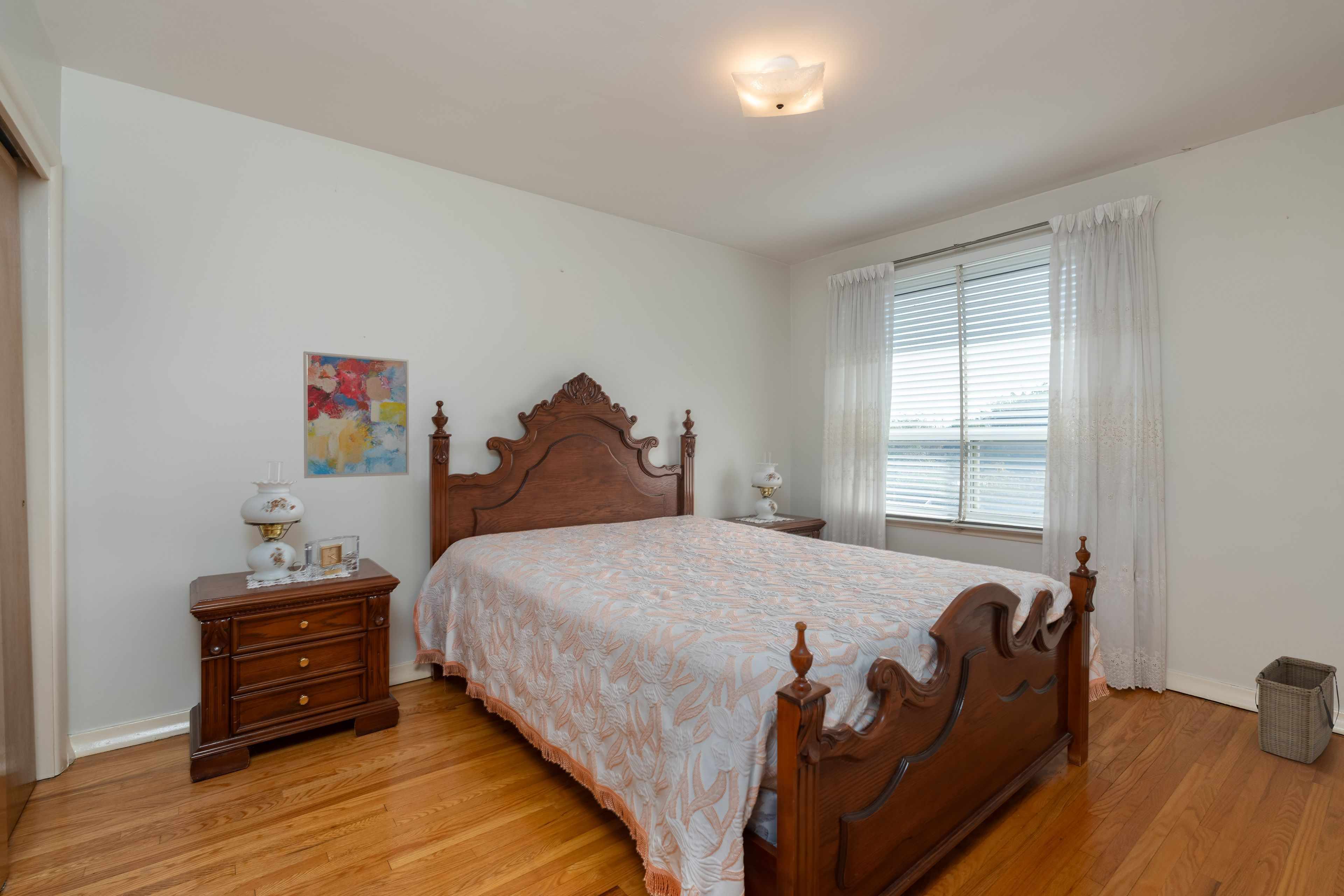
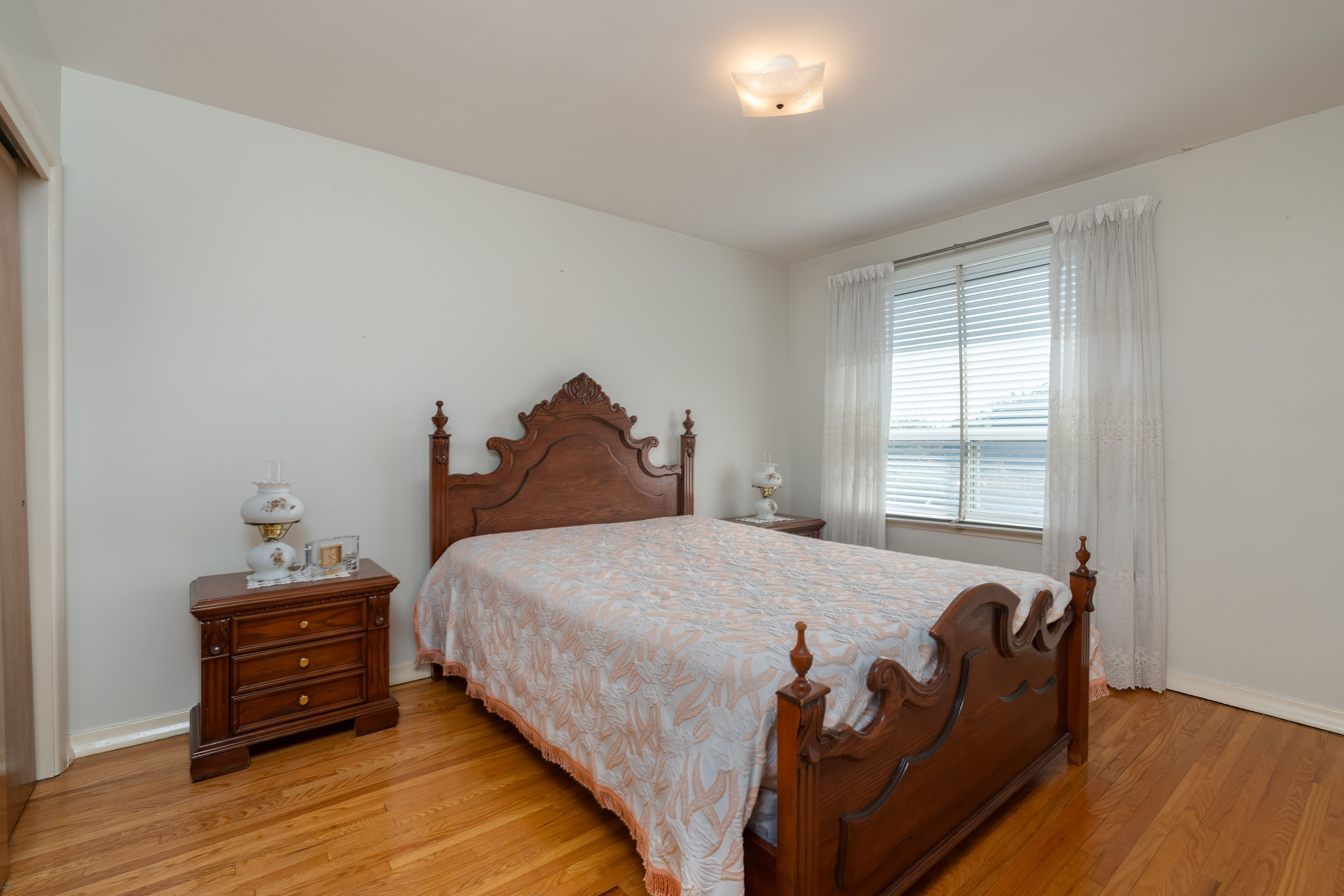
- basket [1255,656,1340,764]
- wall art [303,351,409,479]
